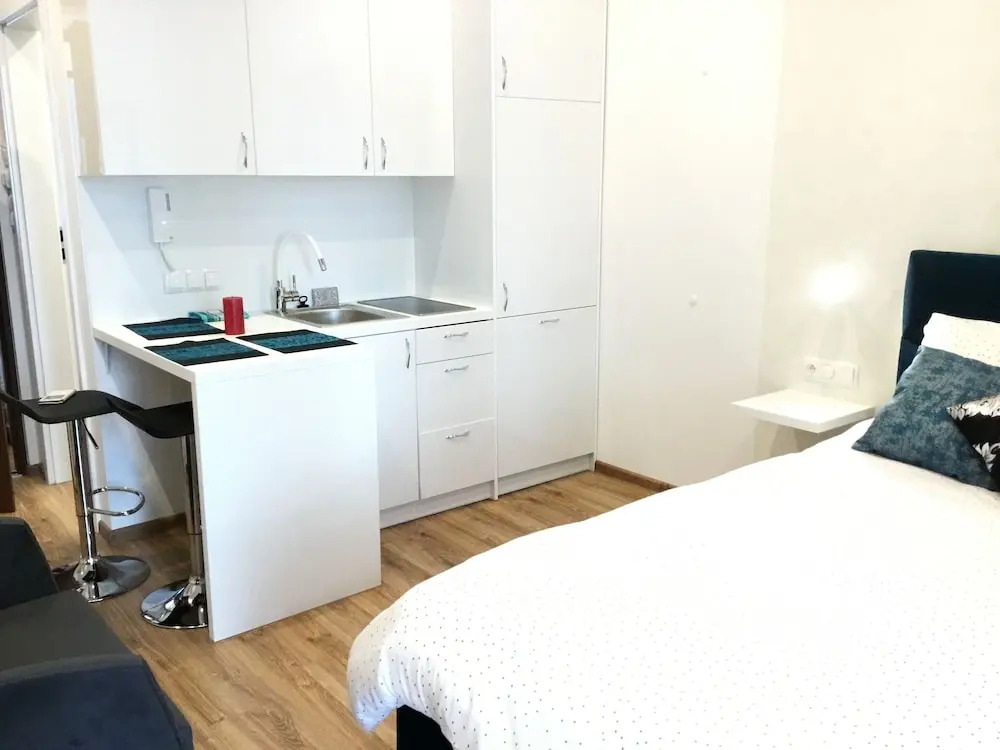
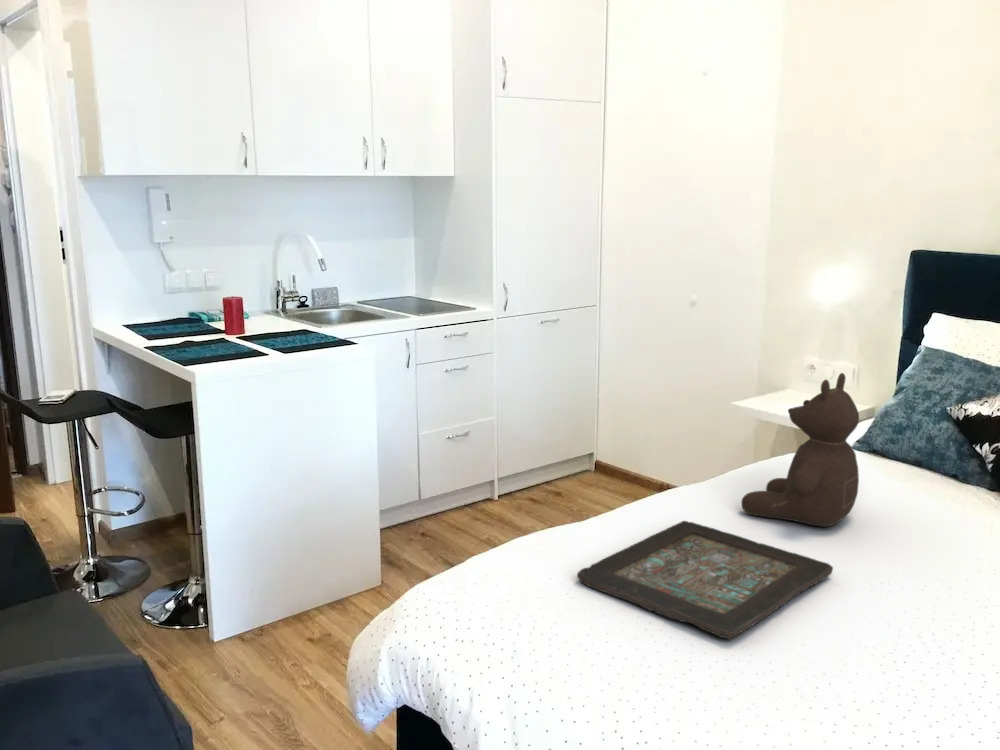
+ teddy bear [740,372,860,528]
+ decorative tray [576,520,834,641]
